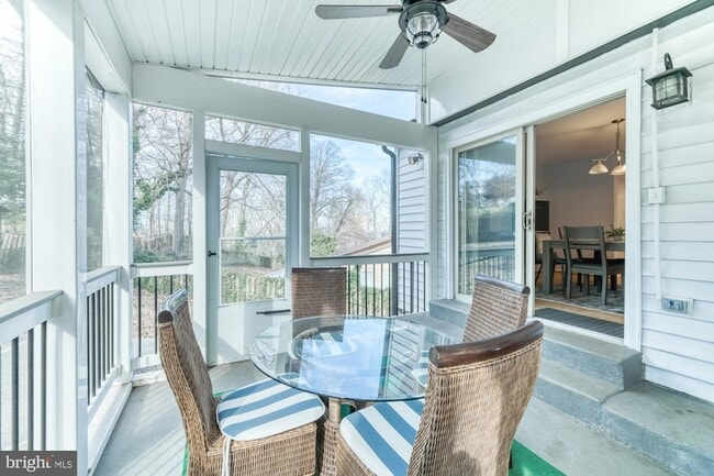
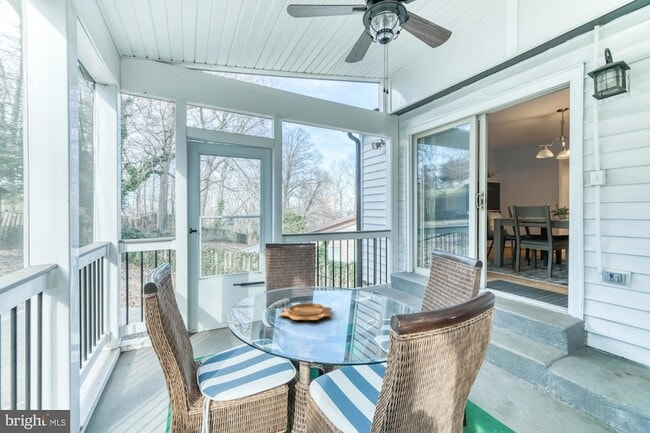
+ decorative bowl [278,302,333,322]
